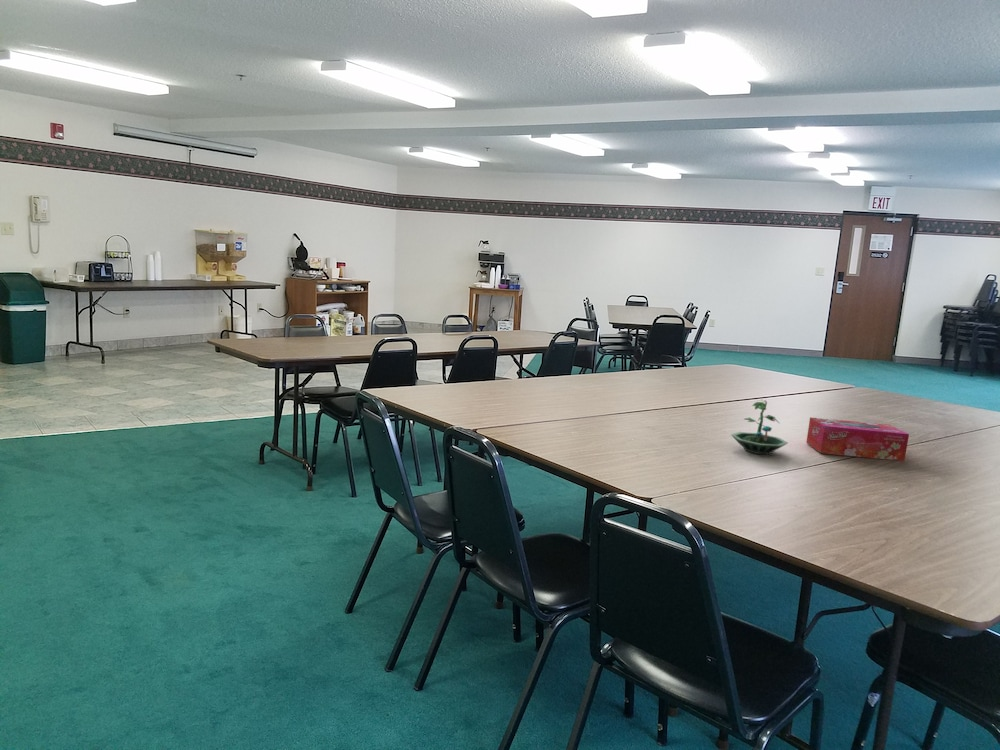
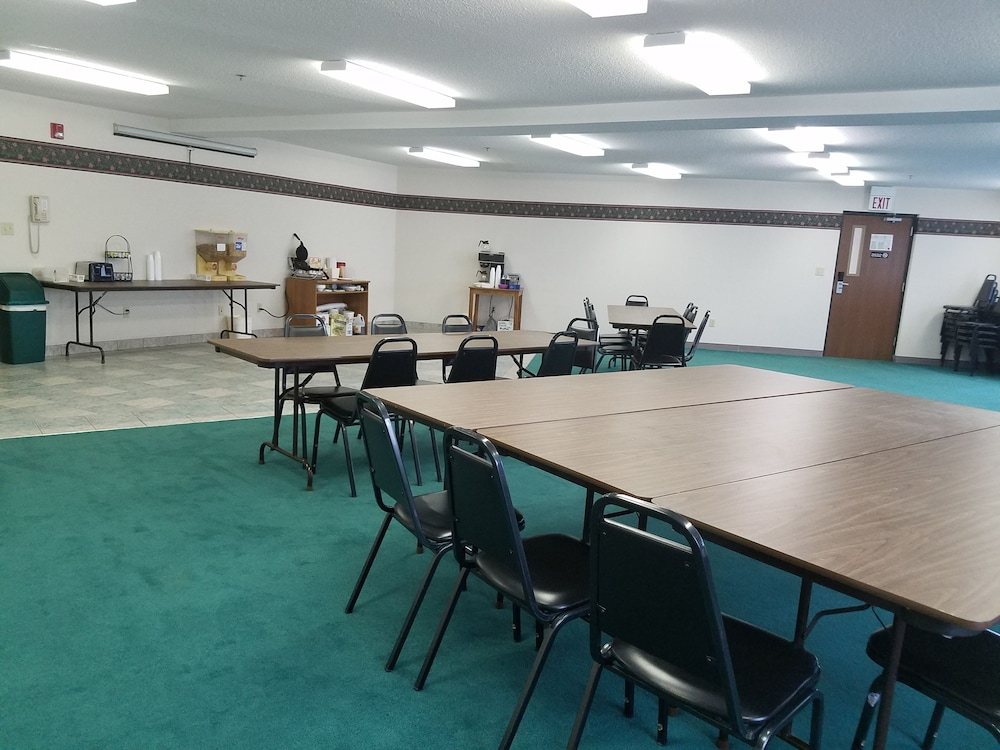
- terrarium [730,399,789,456]
- tissue box [805,417,910,462]
